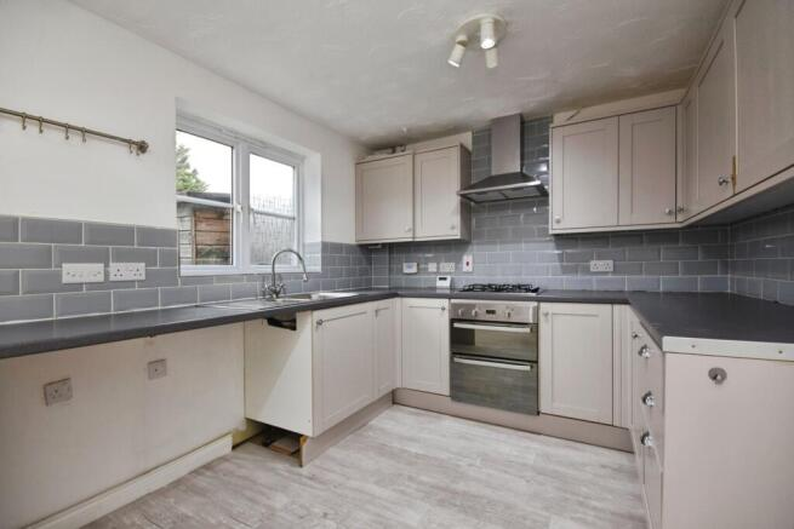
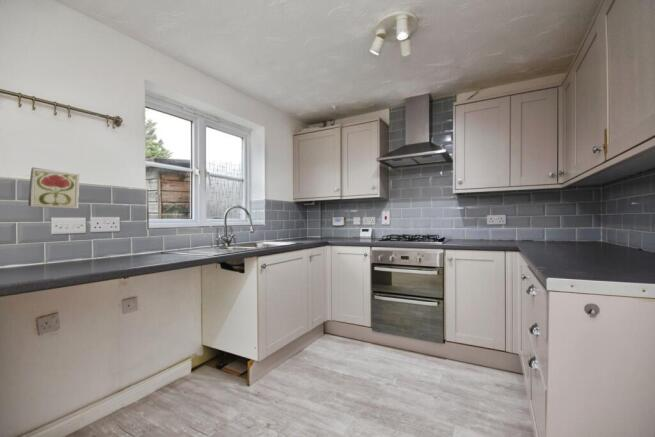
+ decorative tile [27,167,81,209]
